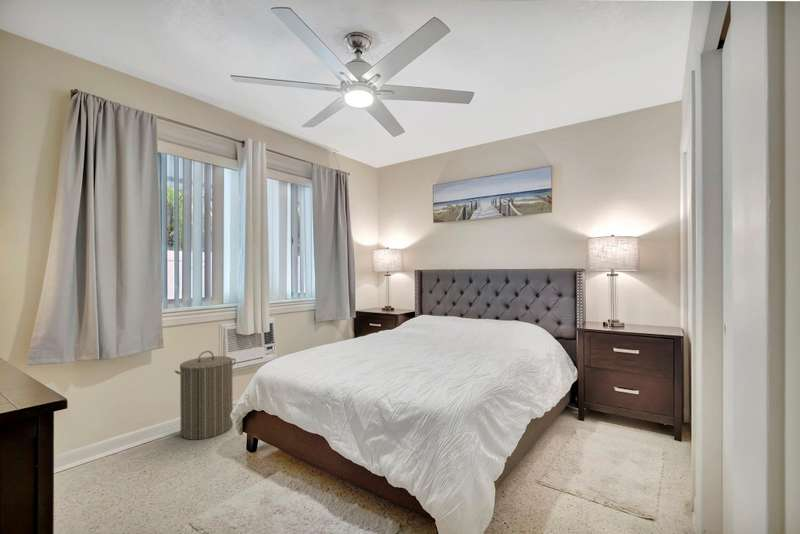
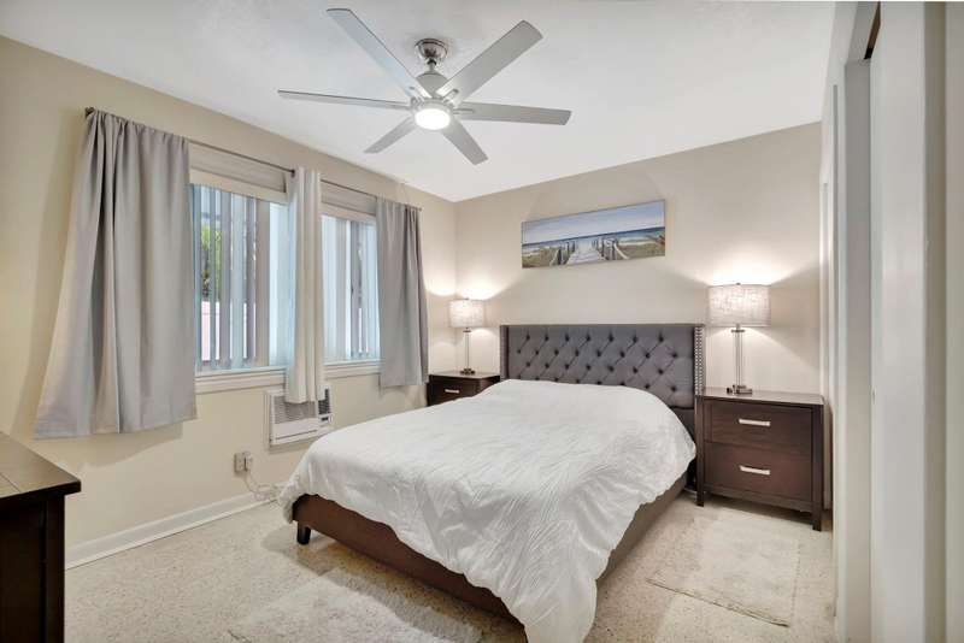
- laundry hamper [174,350,237,441]
